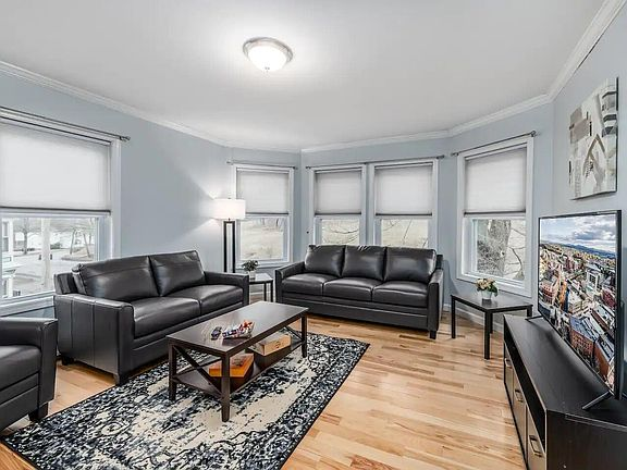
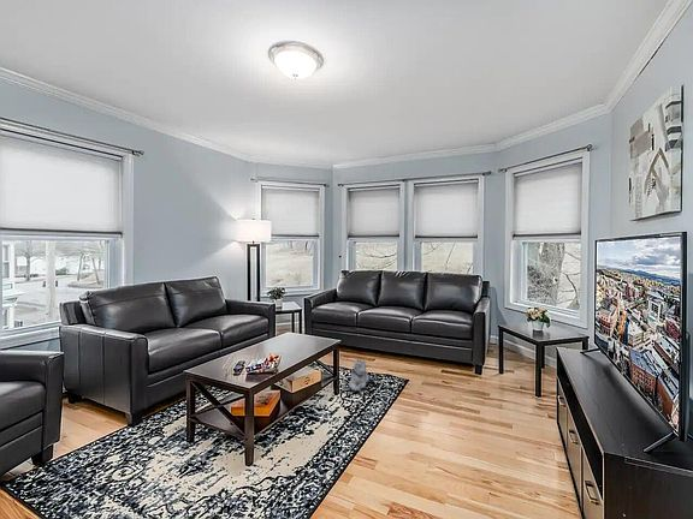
+ plush toy [348,359,375,393]
